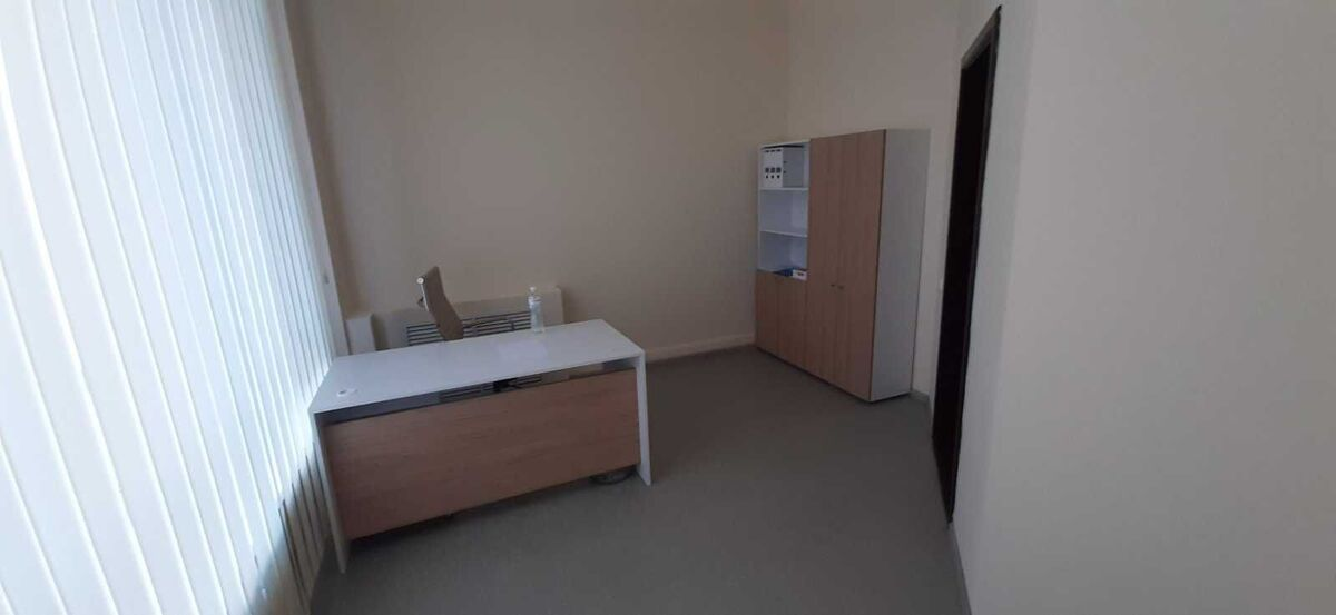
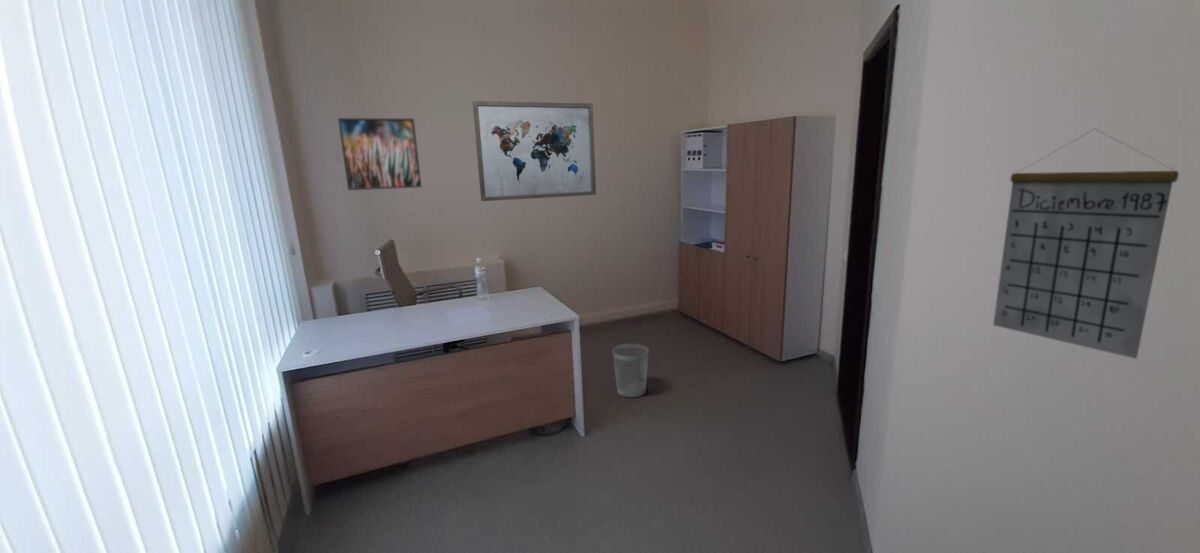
+ wastebasket [612,343,650,398]
+ wall art [472,100,597,202]
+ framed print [337,117,422,191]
+ calendar [992,128,1180,360]
